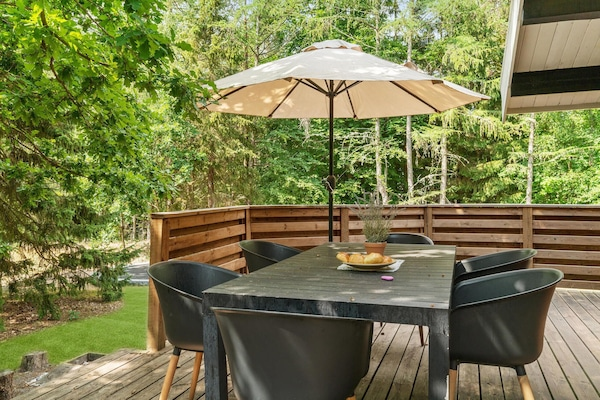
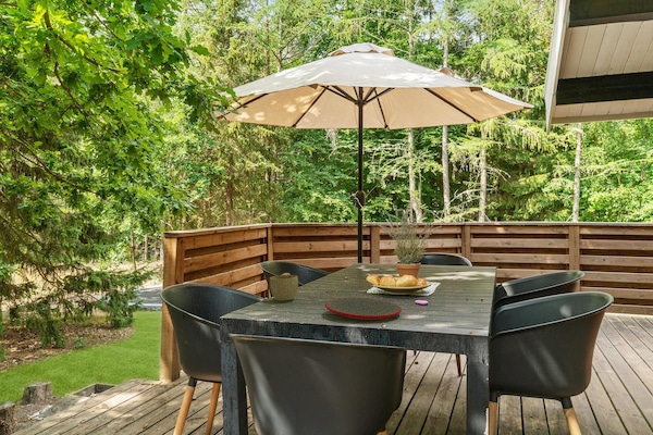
+ plate [324,296,403,321]
+ cup [269,272,299,302]
